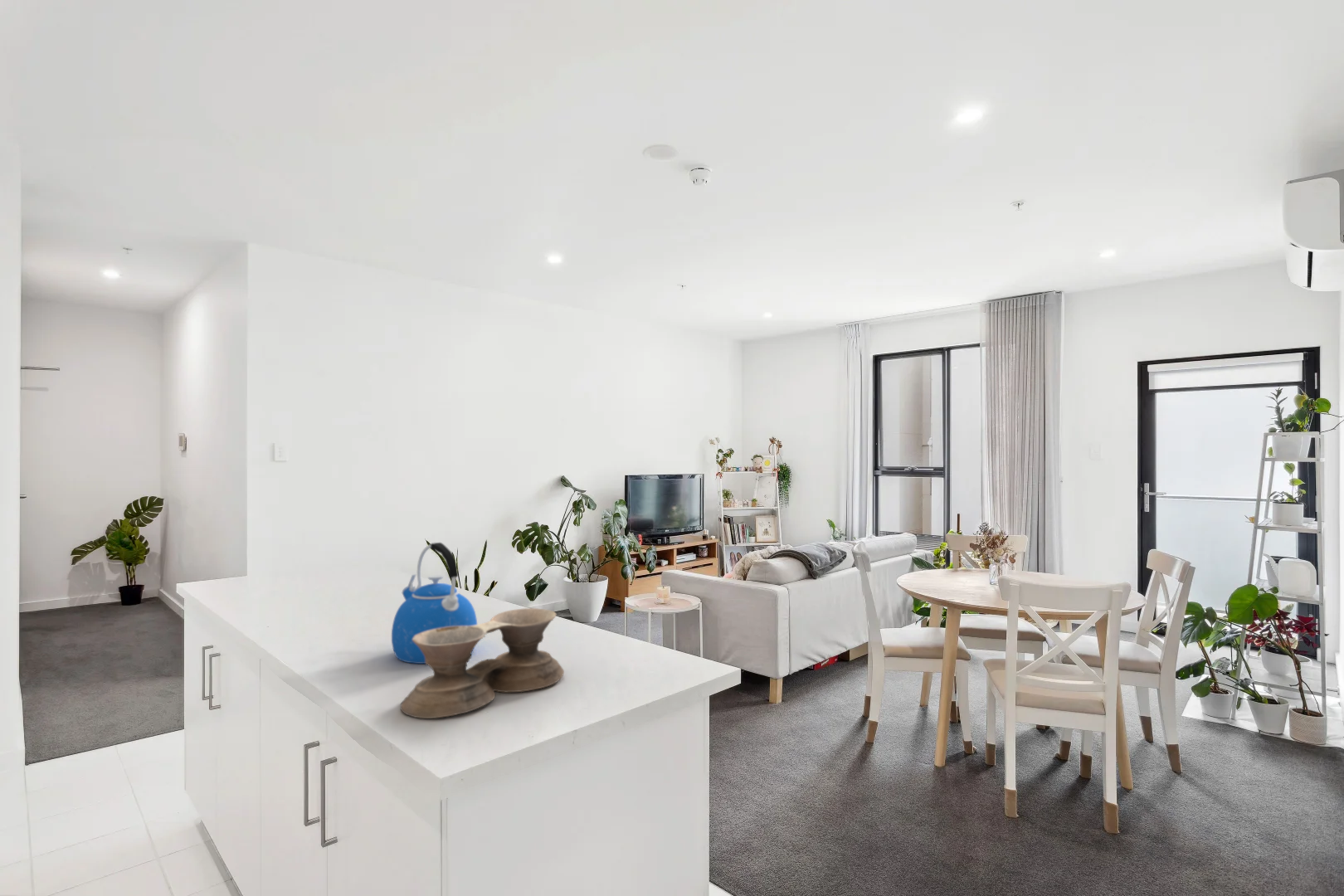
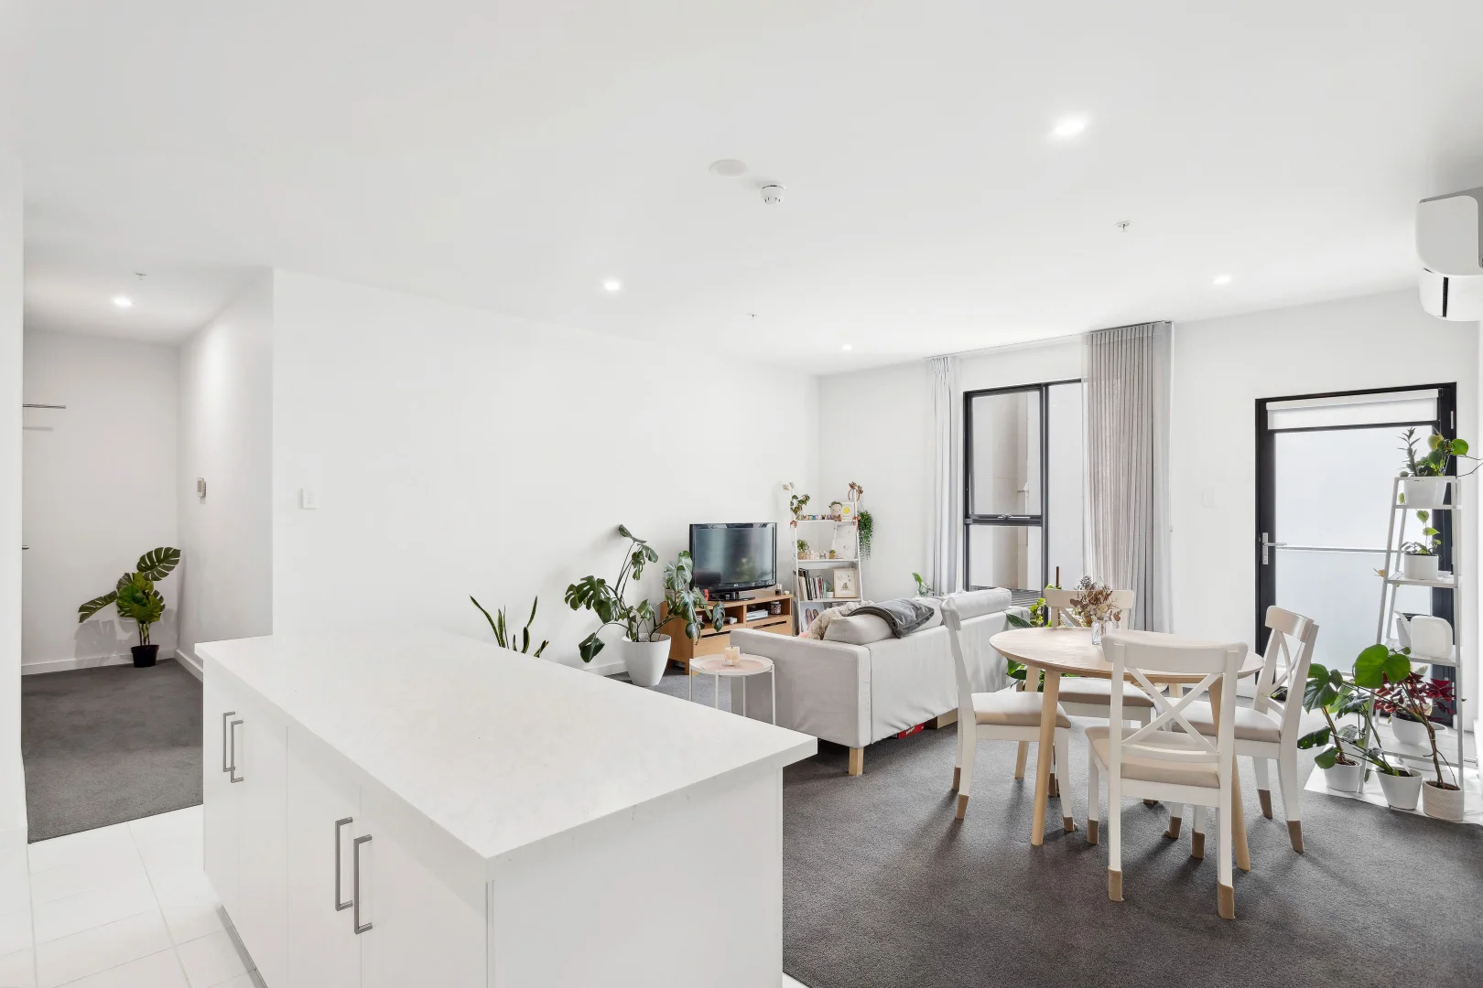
- bowl [400,607,565,719]
- kettle [391,542,478,665]
